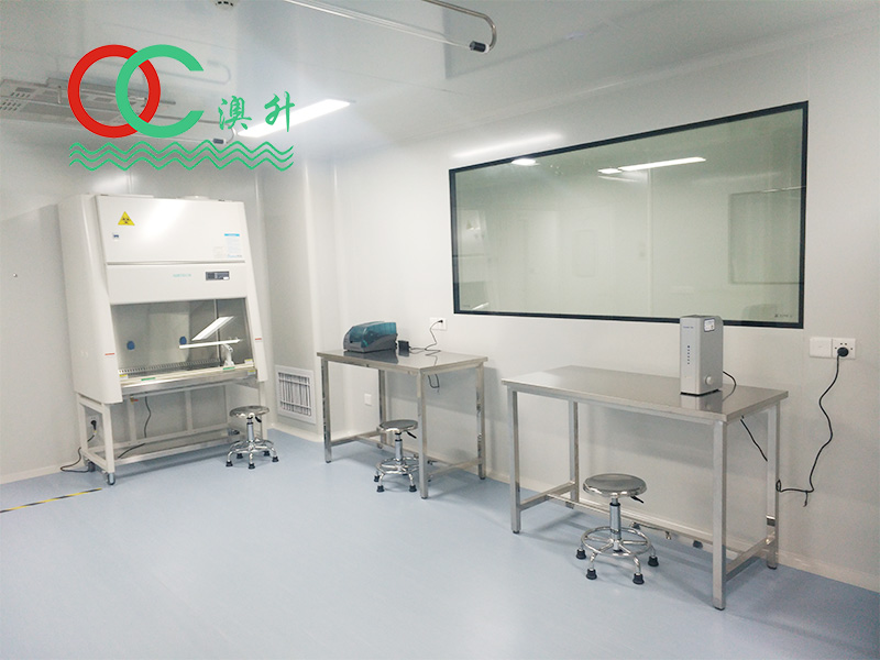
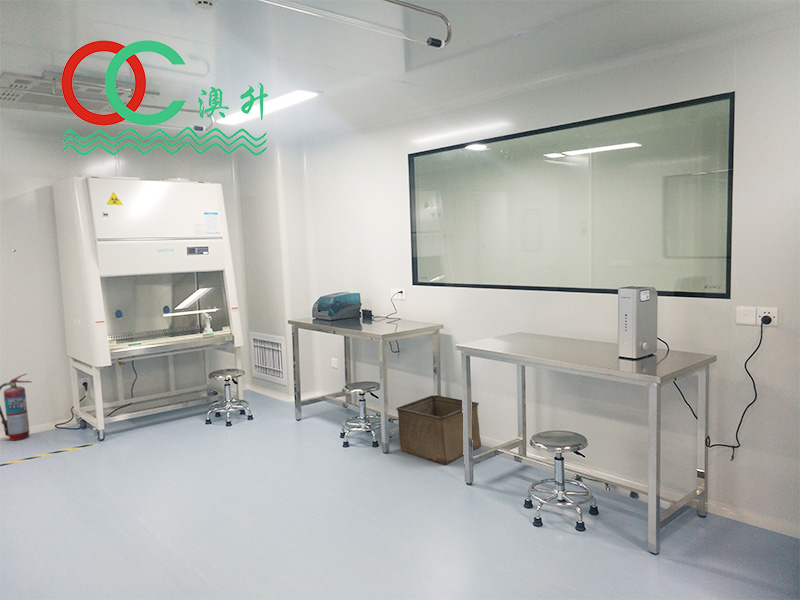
+ fire extinguisher [0,373,33,442]
+ storage bin [395,395,482,465]
